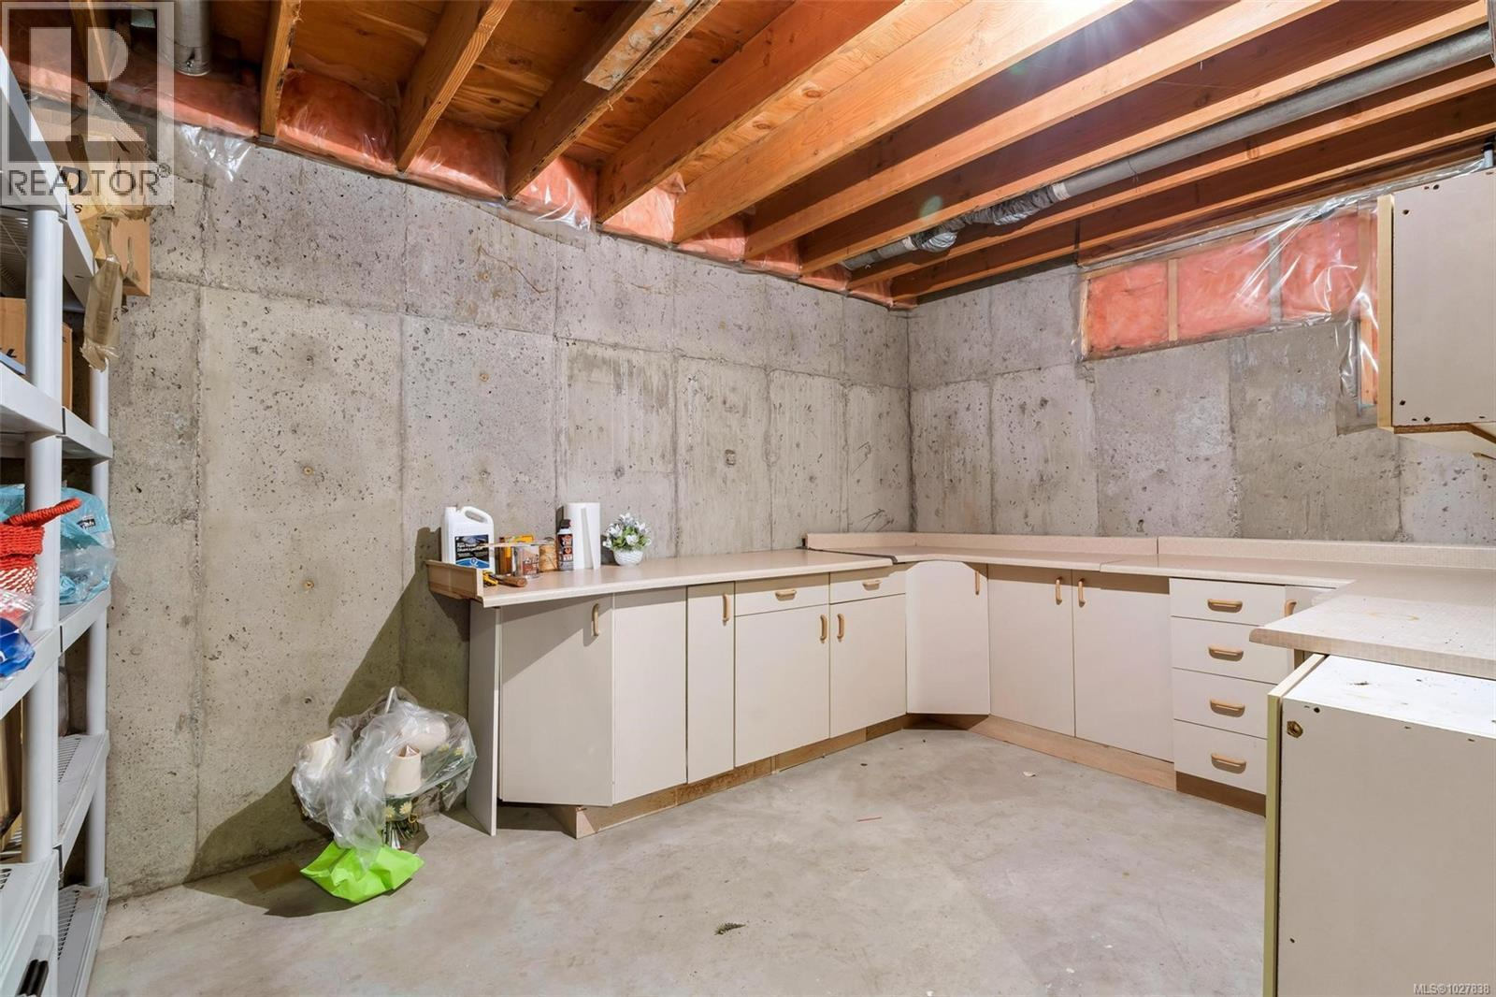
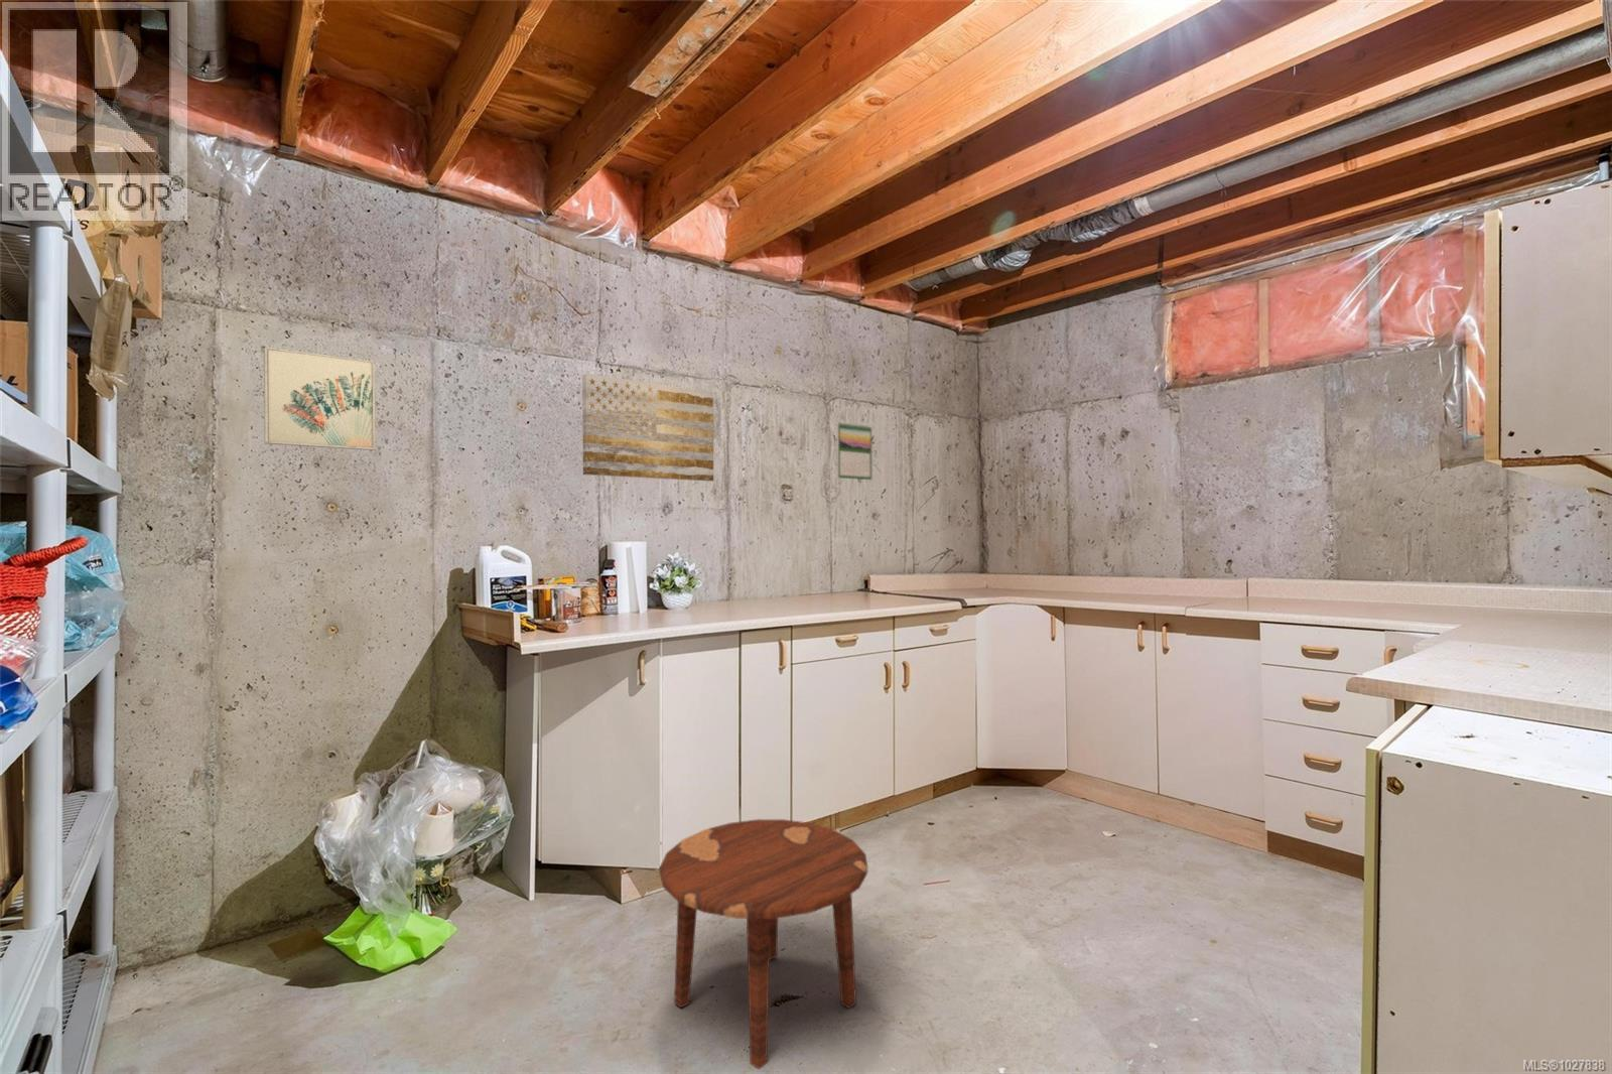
+ calendar [837,421,873,481]
+ side table [658,819,869,1070]
+ wall art [262,345,376,452]
+ wall art [581,373,714,483]
